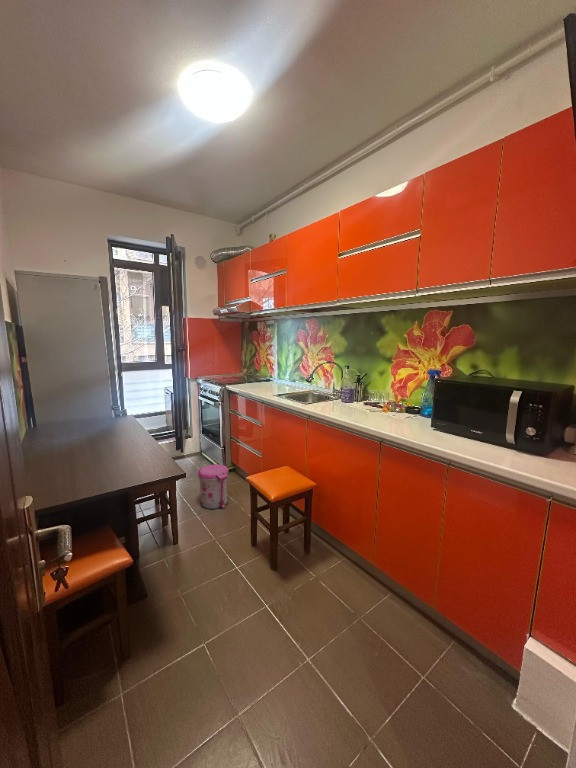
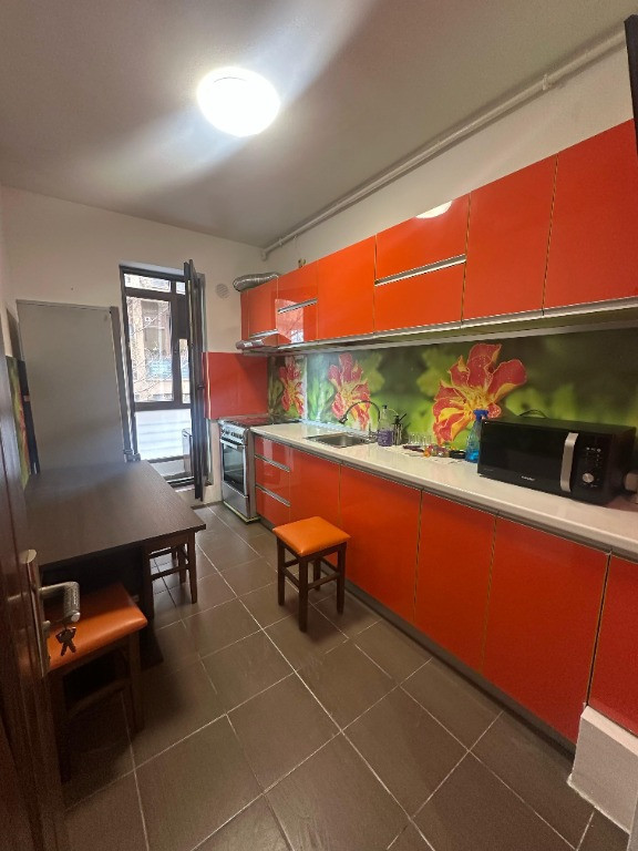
- trash can [196,463,229,510]
